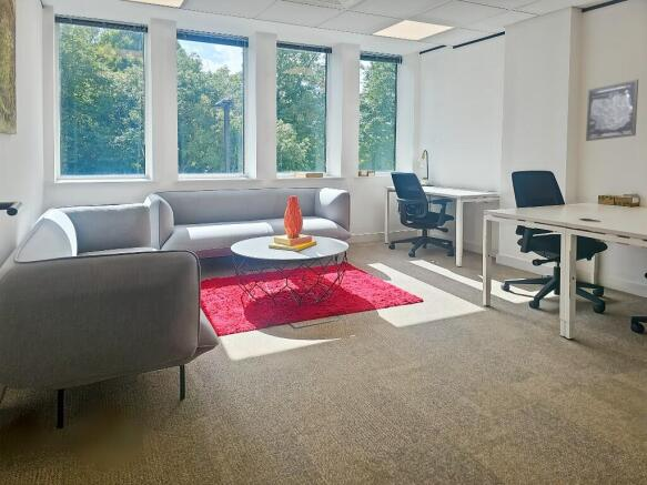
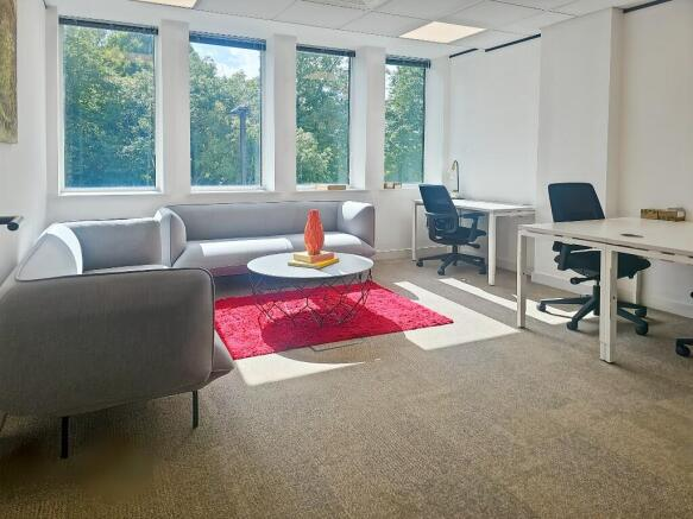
- wall art [585,78,639,142]
